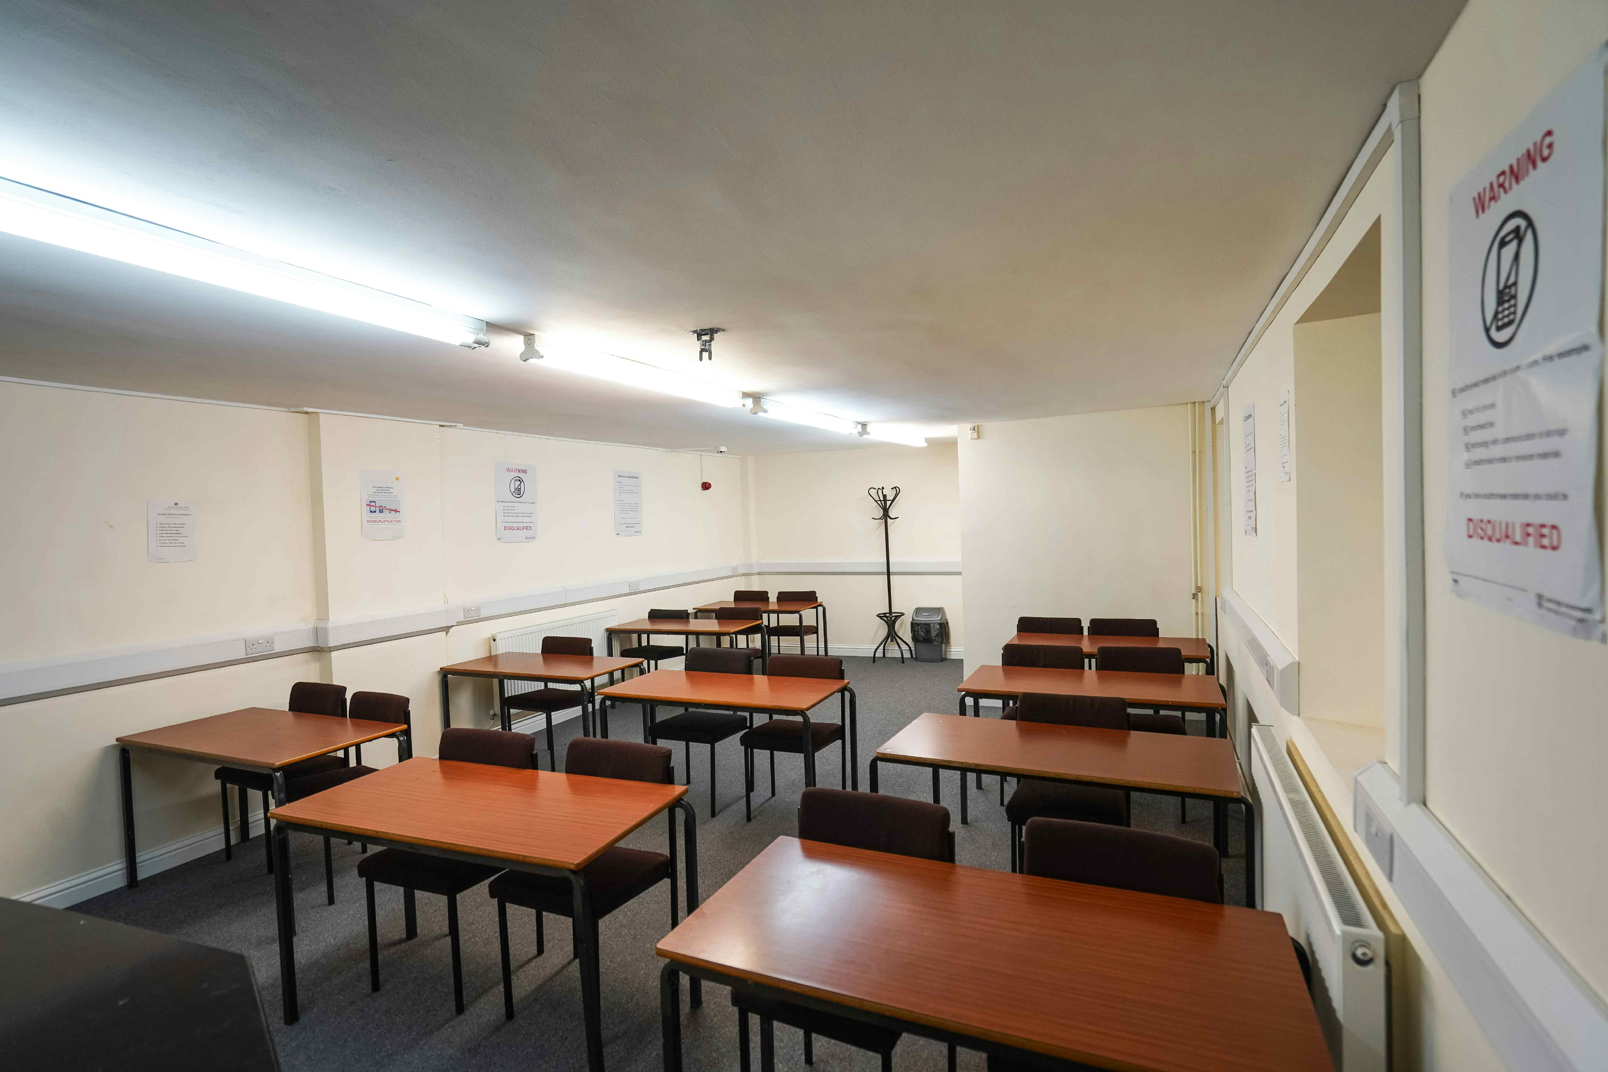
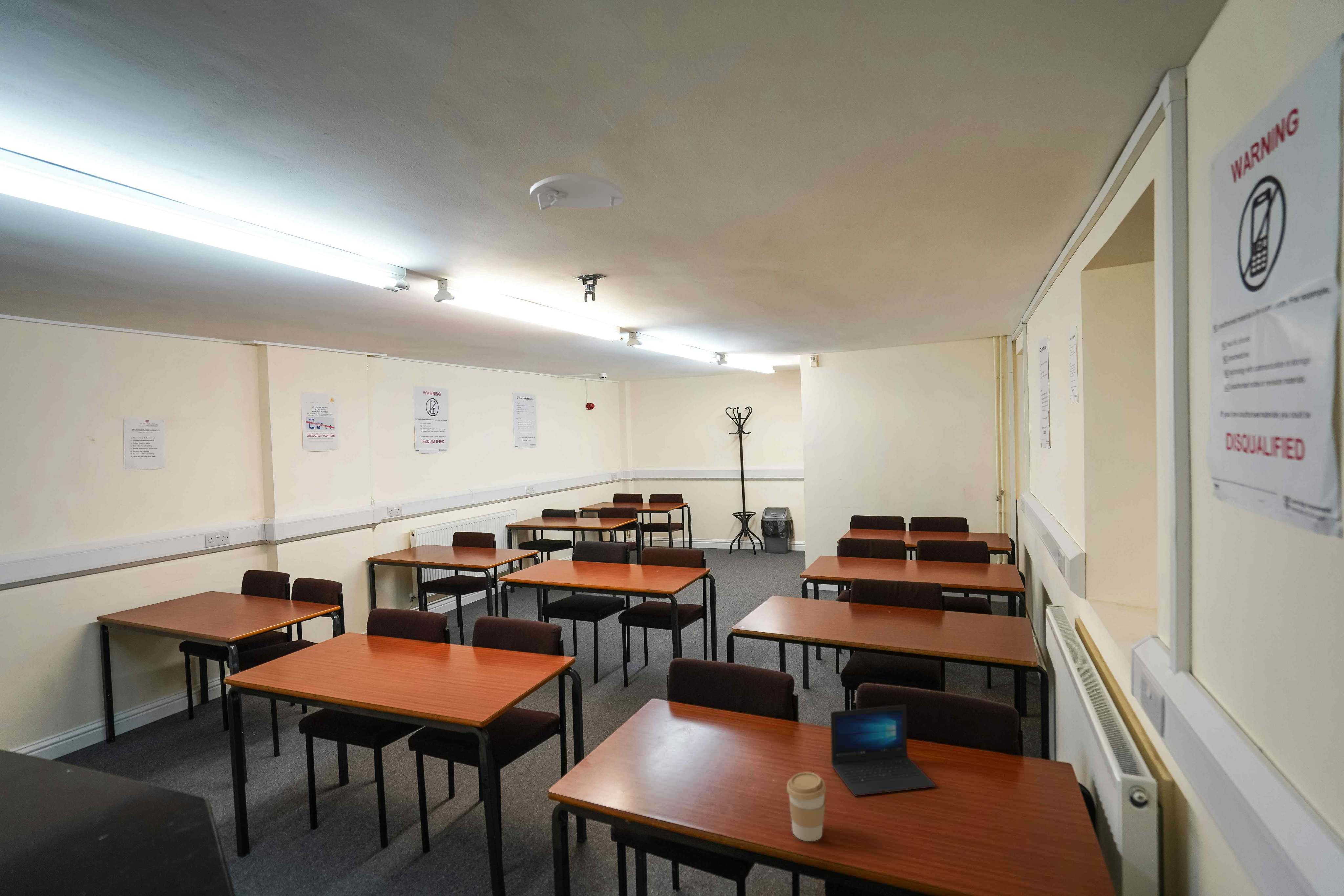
+ coffee cup [786,772,827,842]
+ laptop [830,704,936,796]
+ smoke detector [530,174,624,211]
